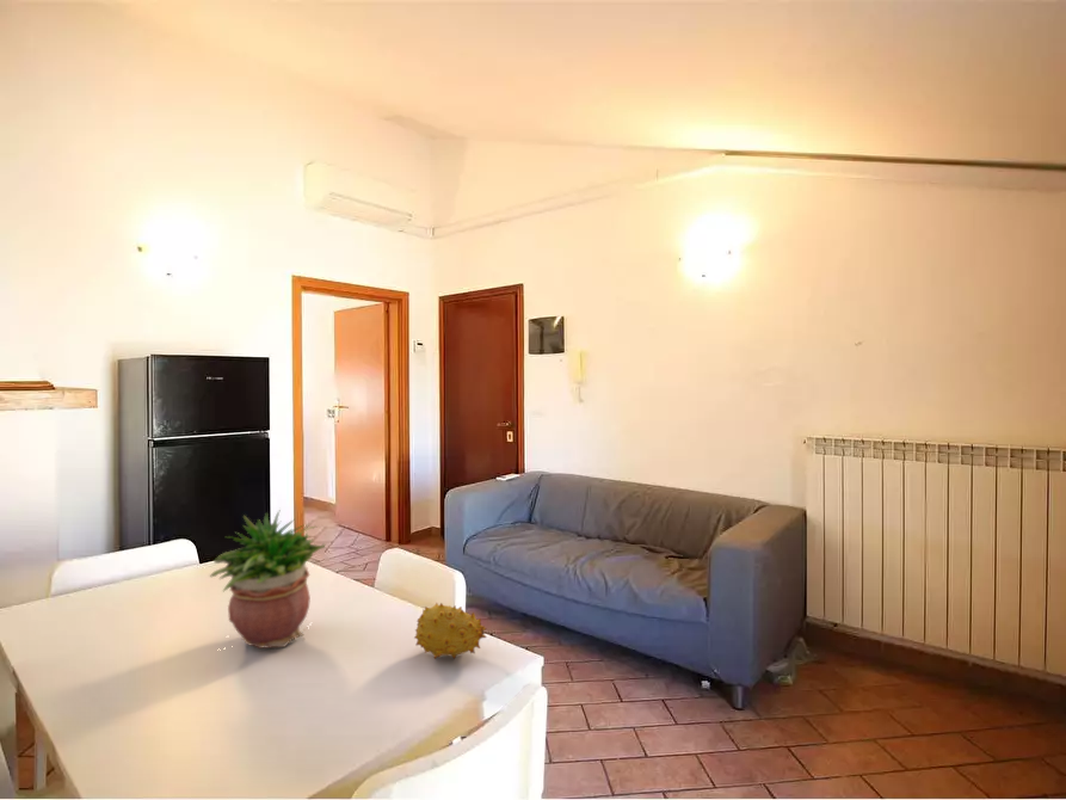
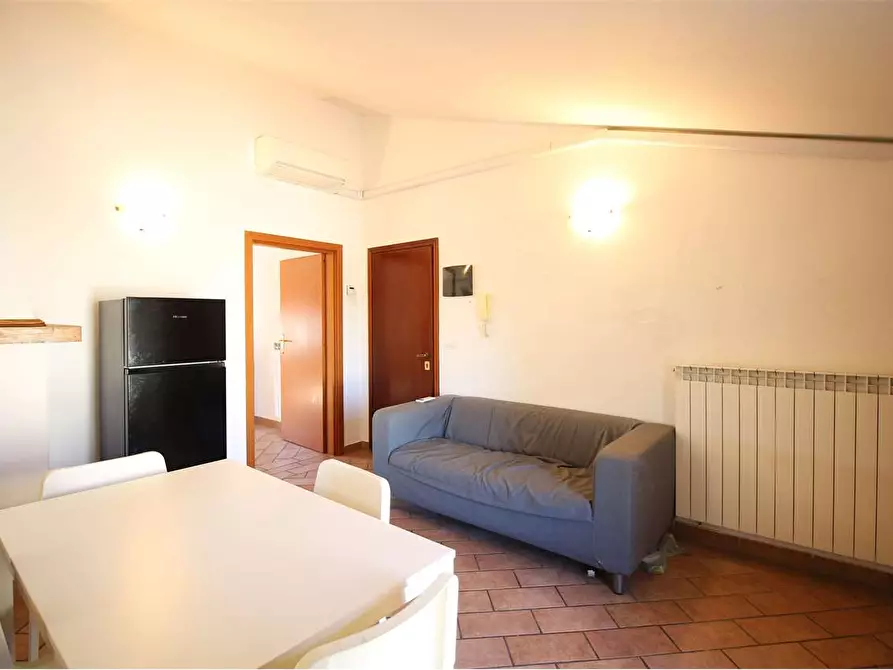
- potted plant [208,507,327,650]
- fruit [413,602,488,660]
